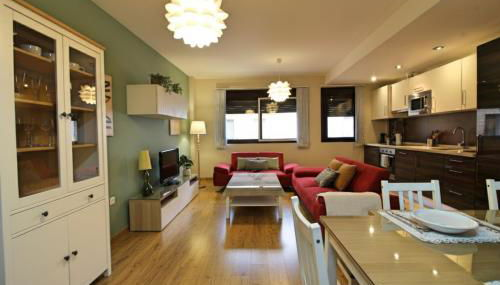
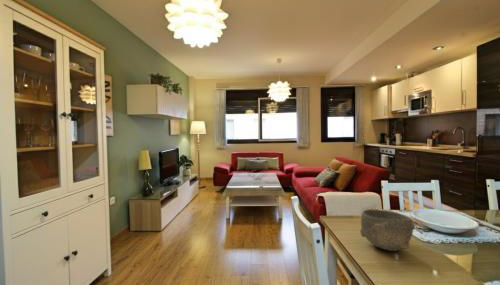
+ bowl [359,208,416,252]
